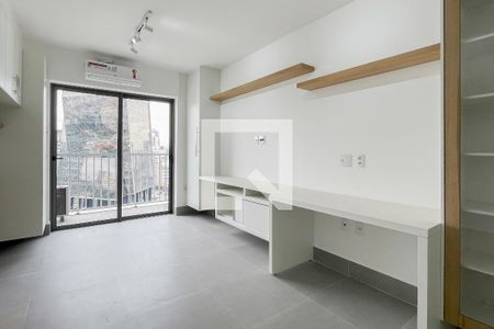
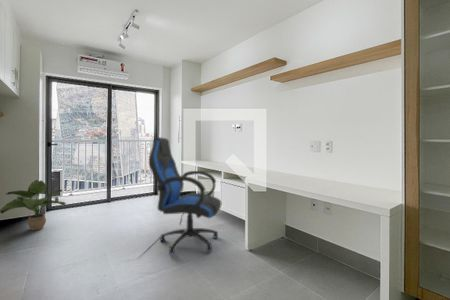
+ chair [148,136,222,255]
+ potted plant [0,179,67,231]
